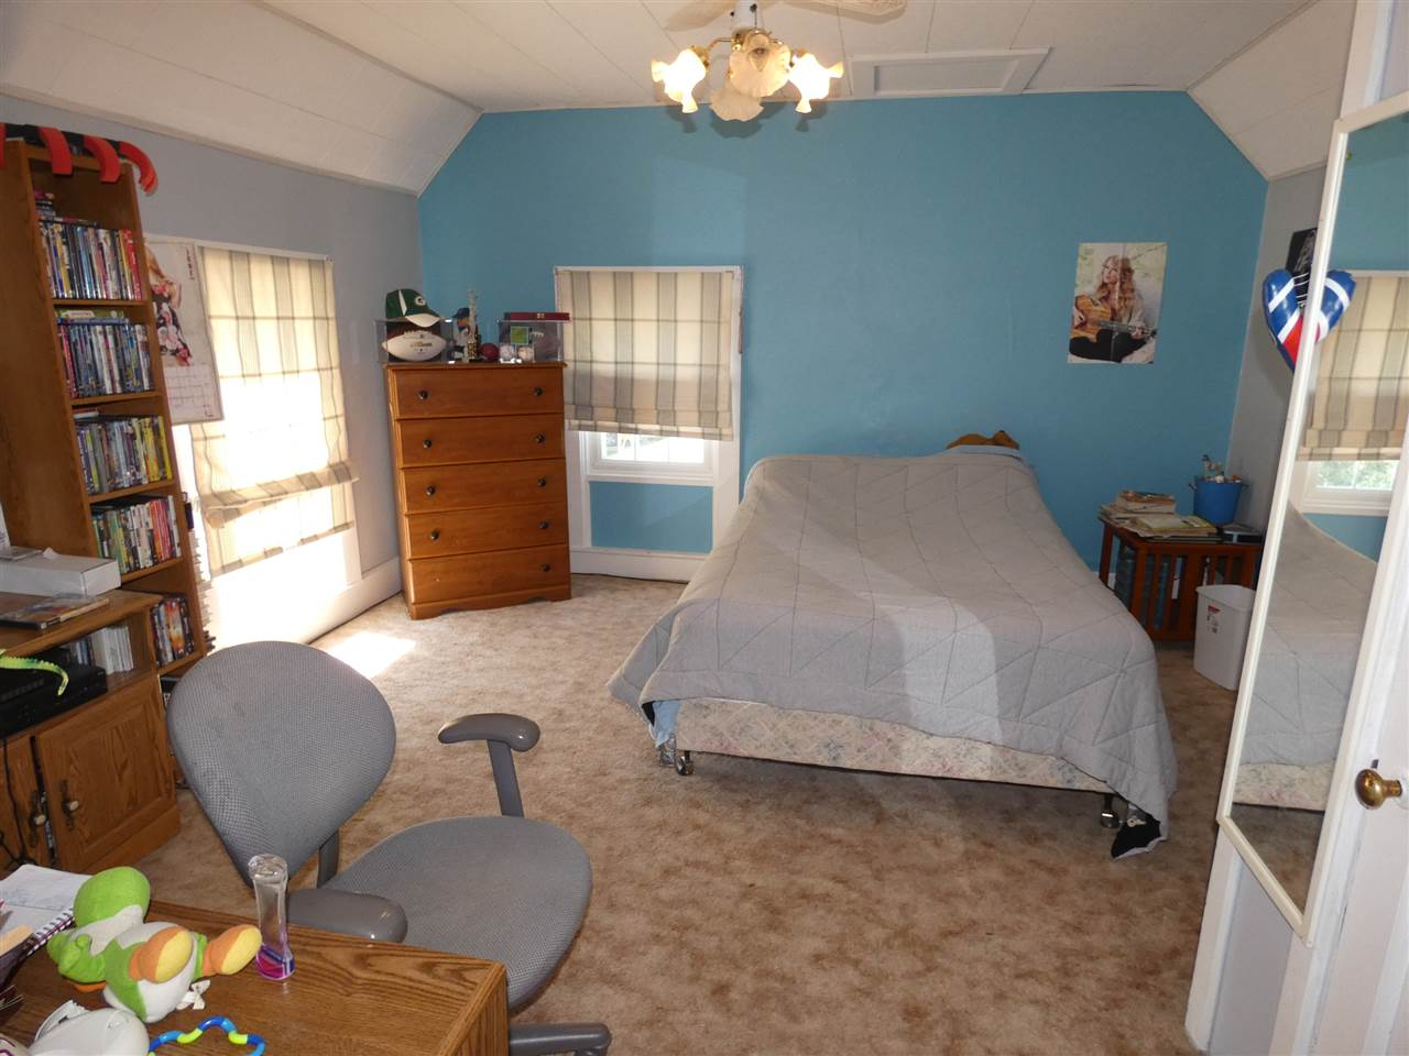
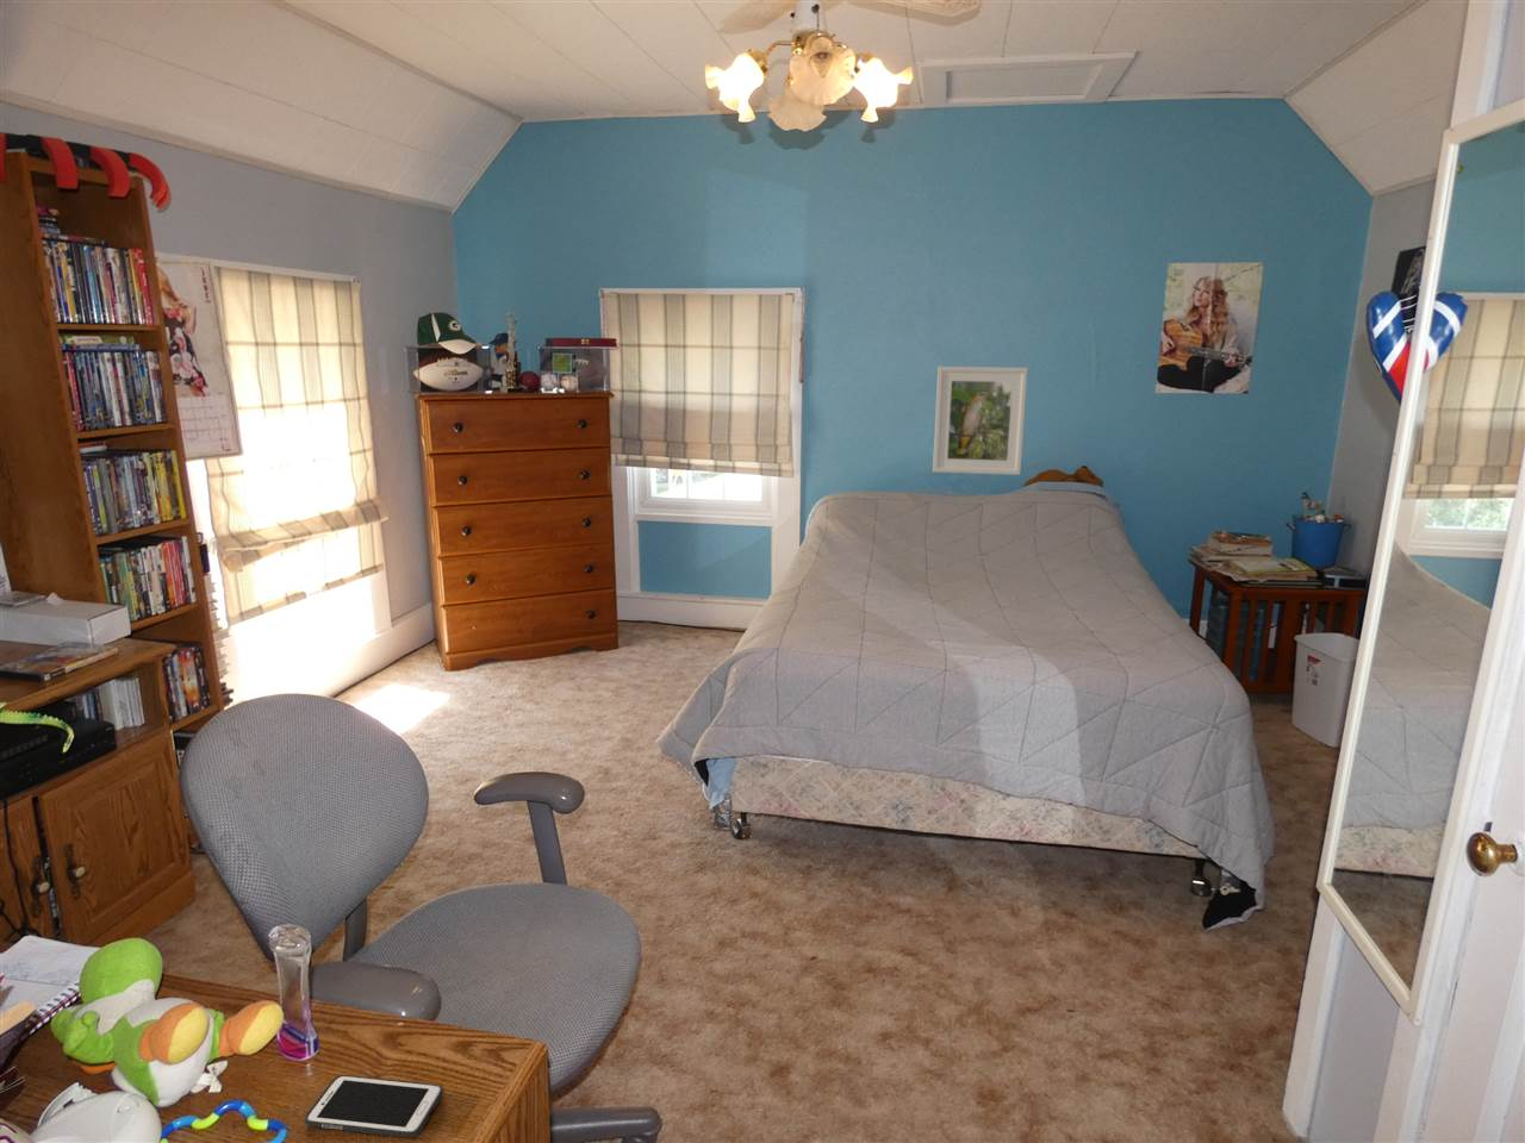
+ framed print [932,365,1029,477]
+ cell phone [304,1073,444,1138]
